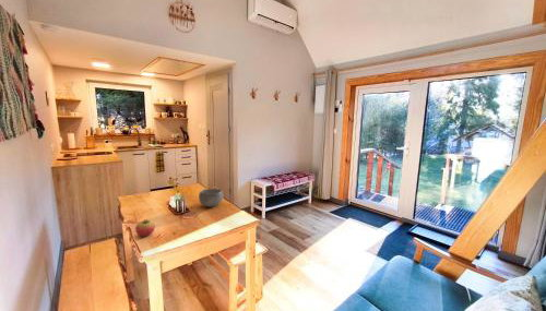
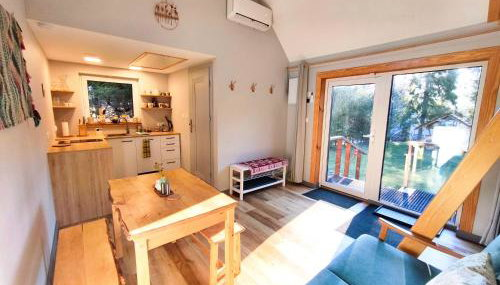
- fruit [134,218,156,238]
- bowl [198,188,224,208]
